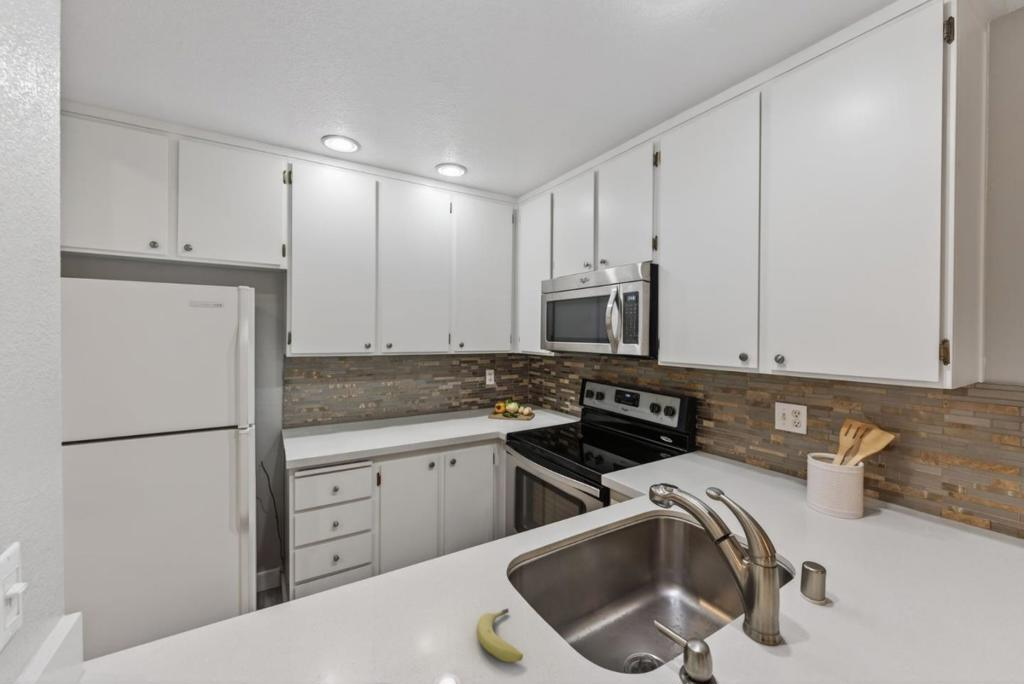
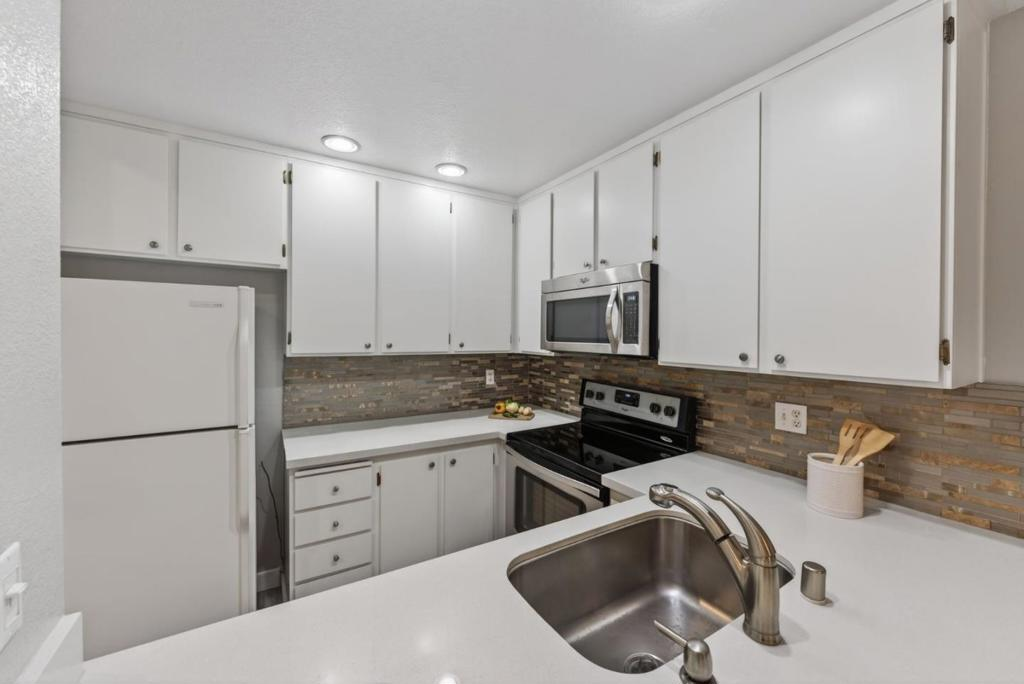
- fruit [476,607,524,663]
